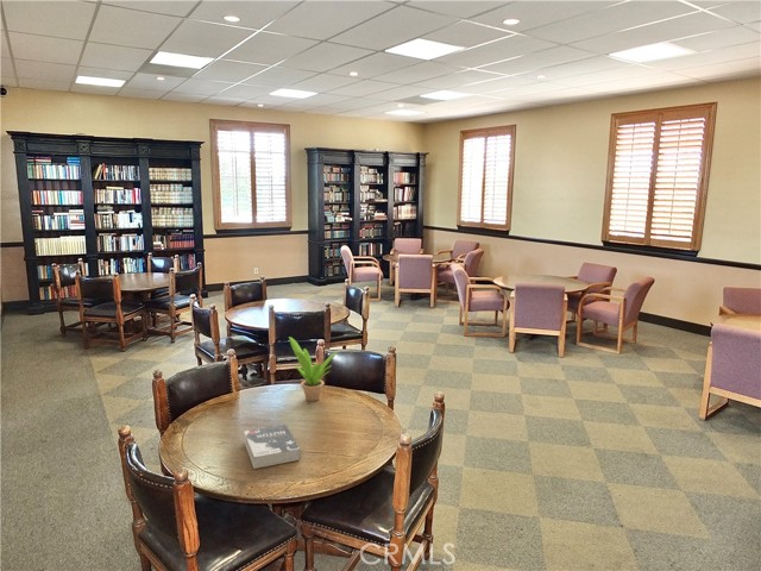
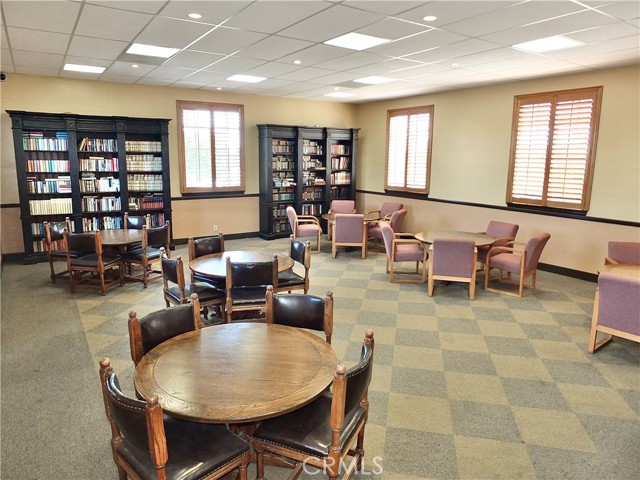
- book [243,423,302,470]
- potted plant [288,335,339,402]
